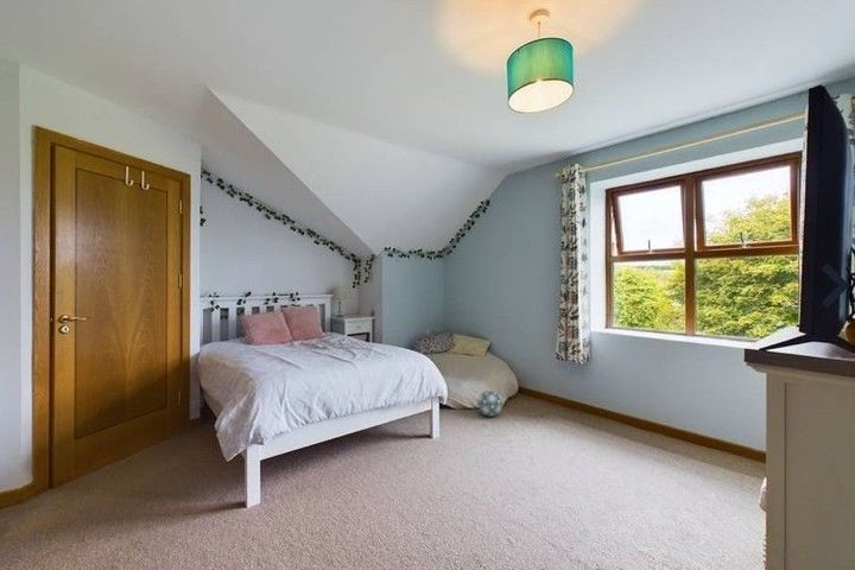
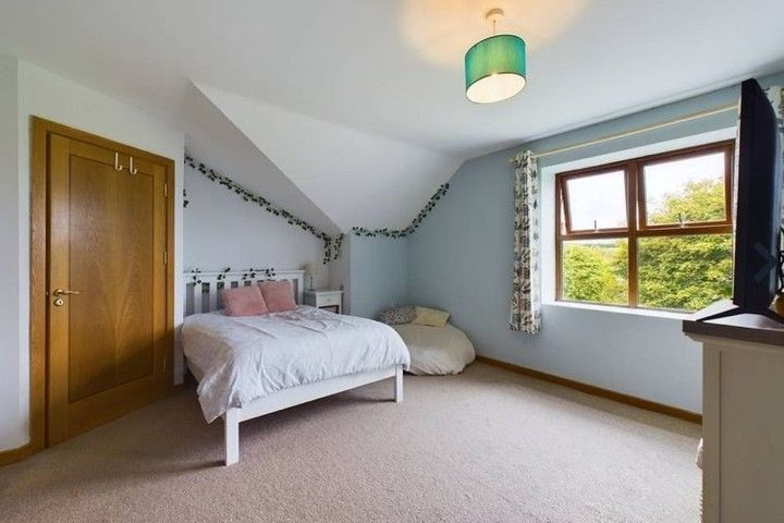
- ball [476,390,504,418]
